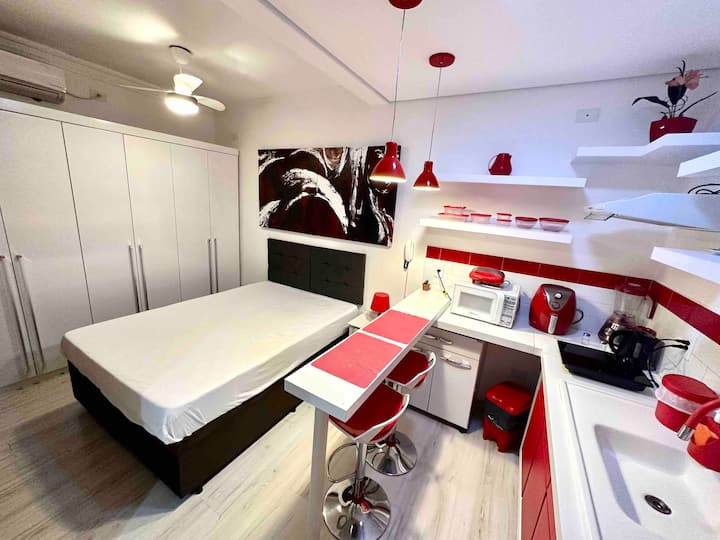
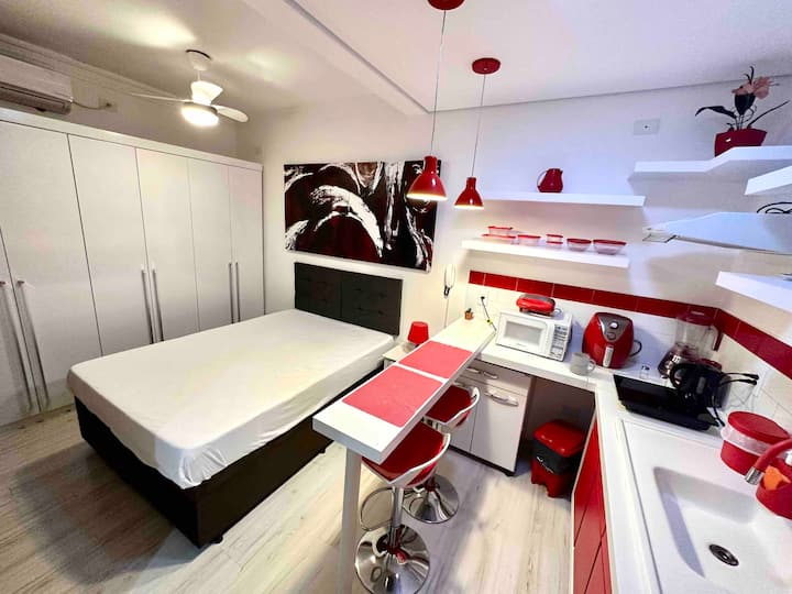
+ mug [569,351,597,376]
